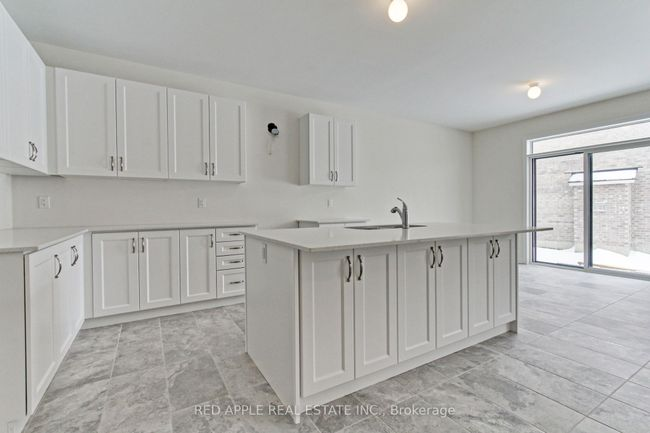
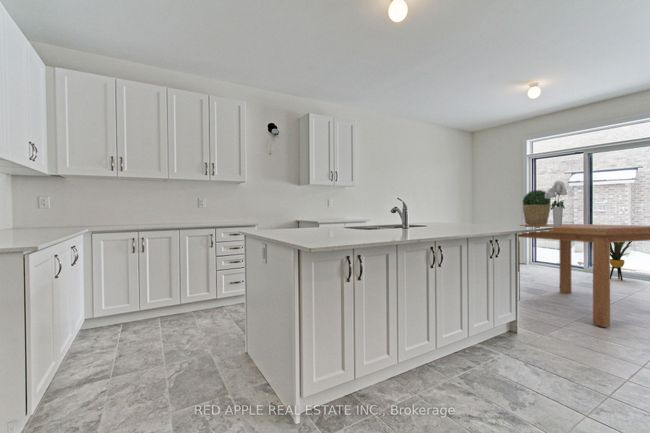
+ bouquet [545,180,568,227]
+ house plant [610,241,633,281]
+ potted plant [521,189,552,225]
+ dining table [517,223,650,328]
